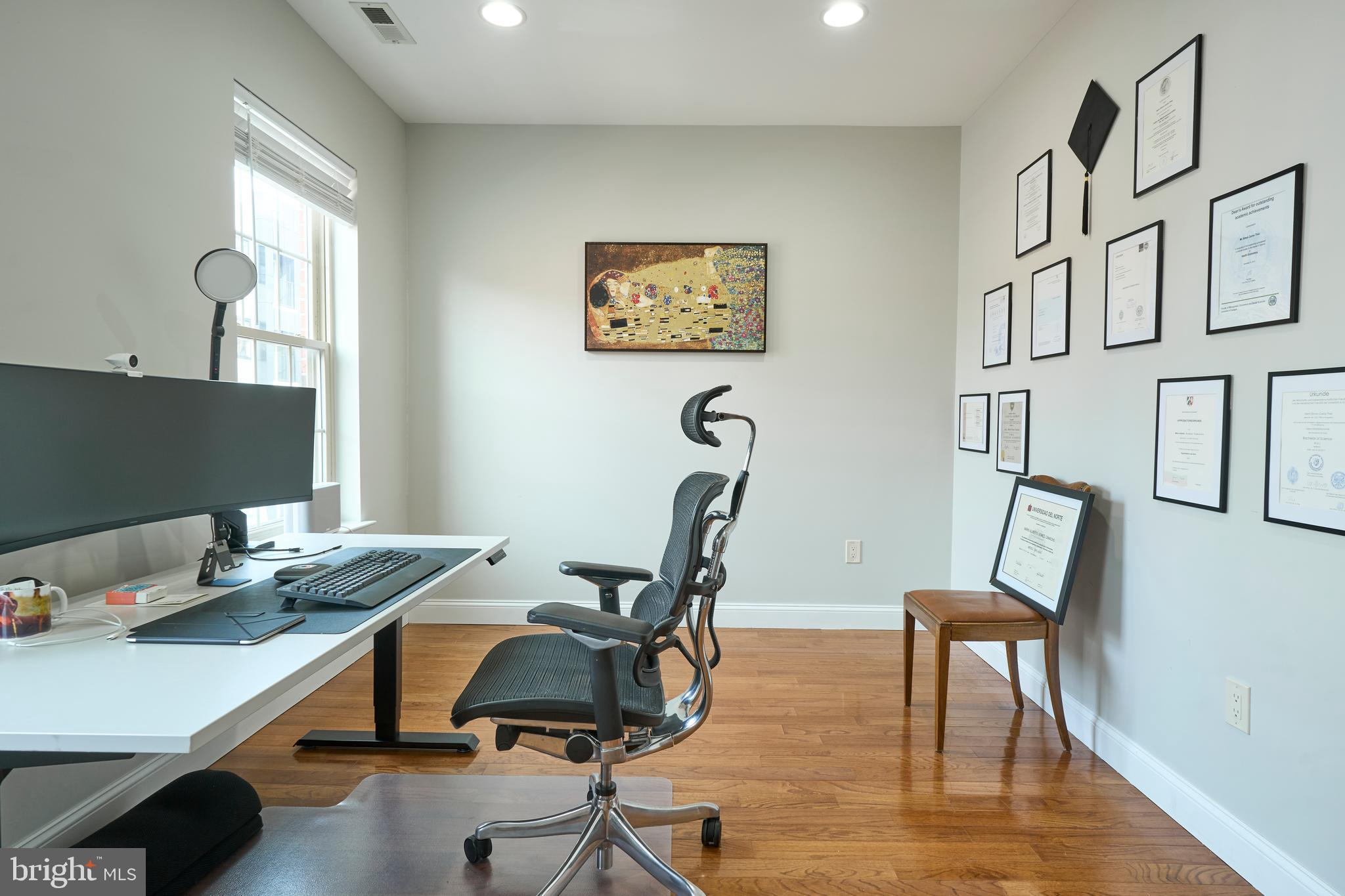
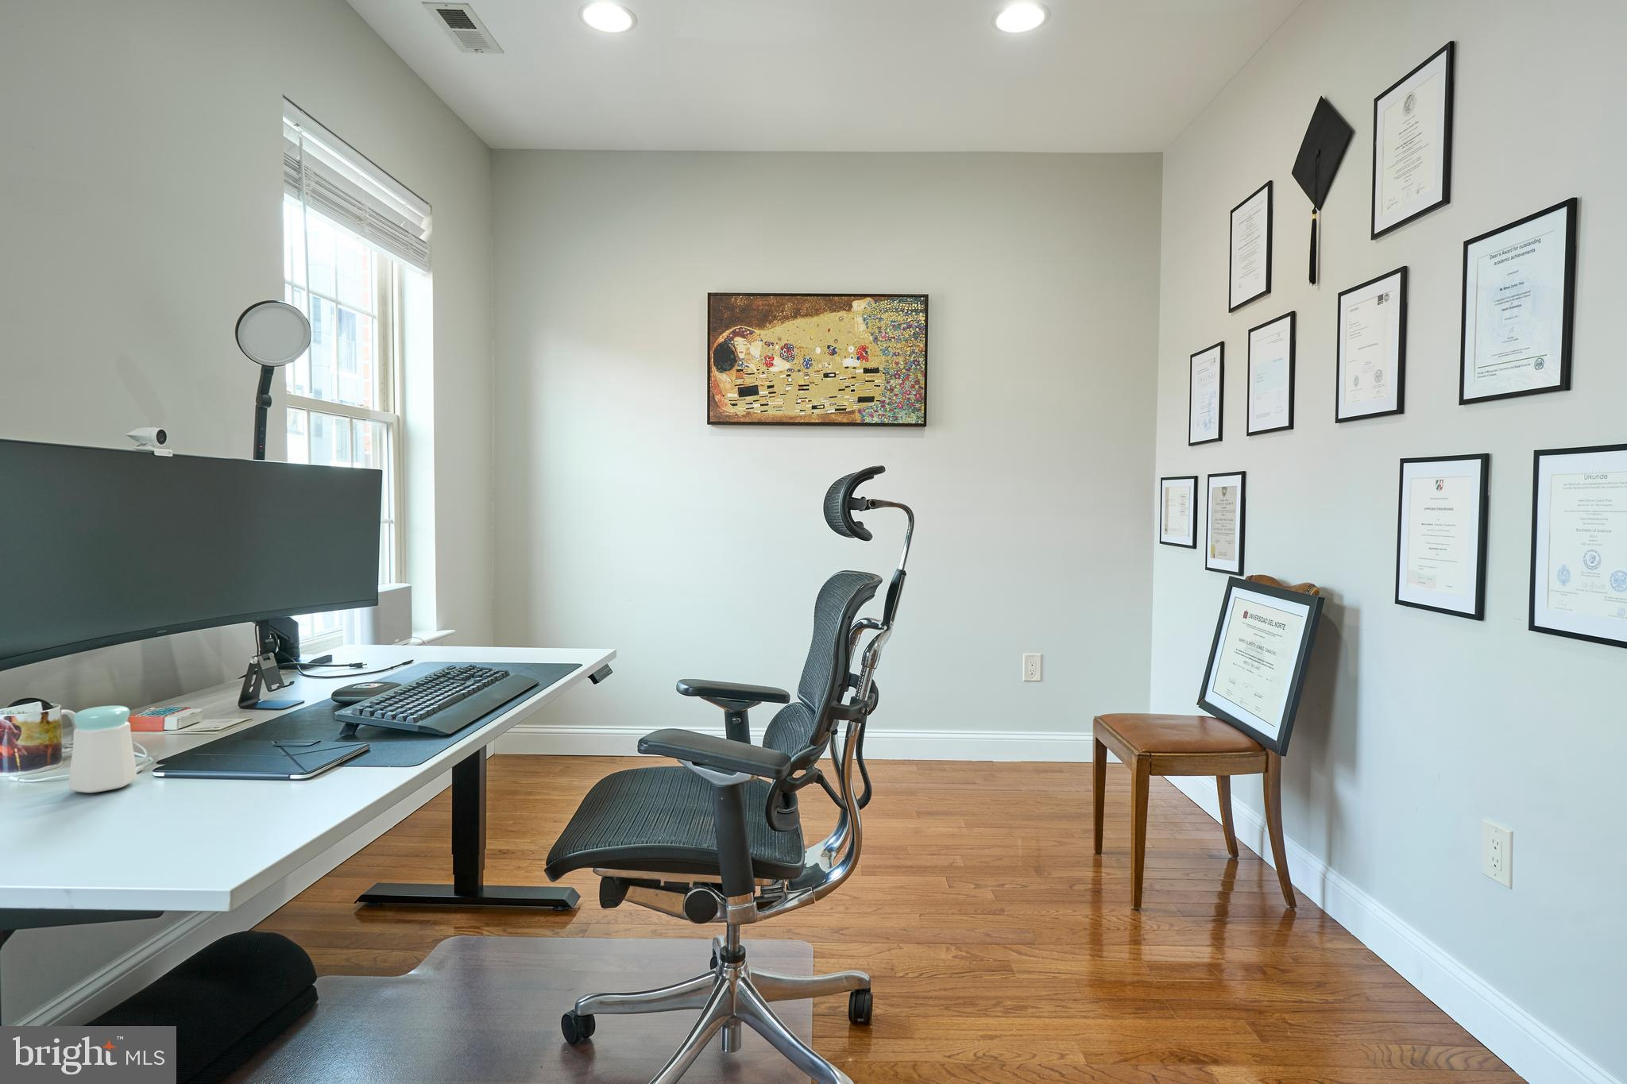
+ salt shaker [68,705,138,794]
